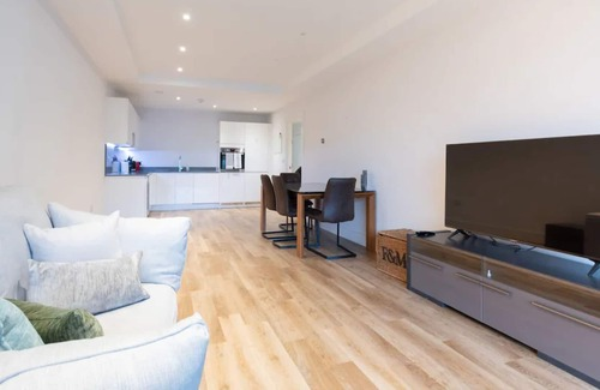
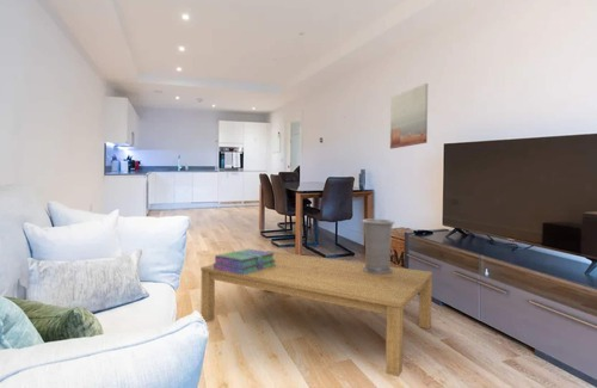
+ wall art [389,82,429,149]
+ stack of books [211,248,275,275]
+ vase [361,218,395,275]
+ coffee table [199,250,433,378]
